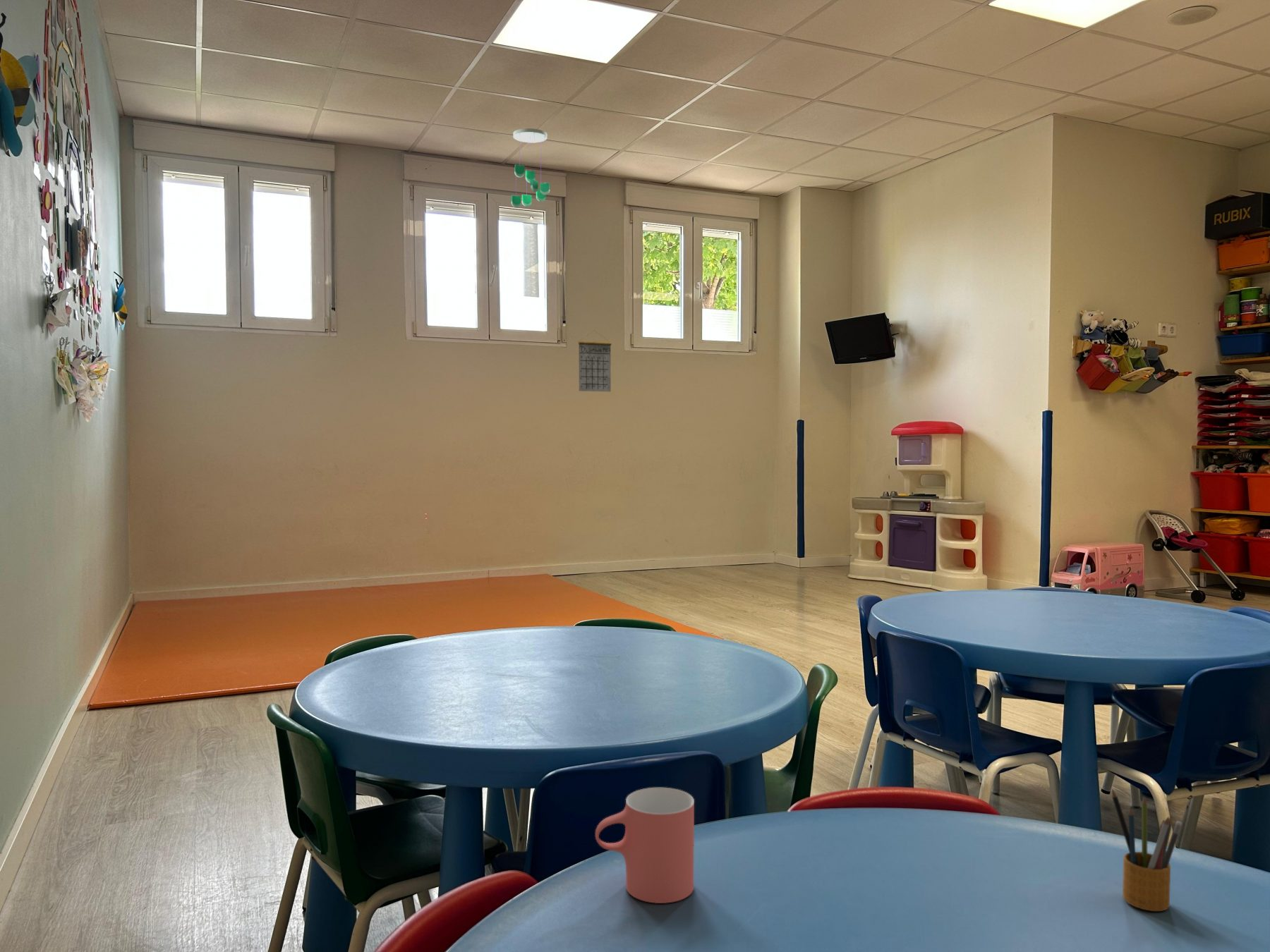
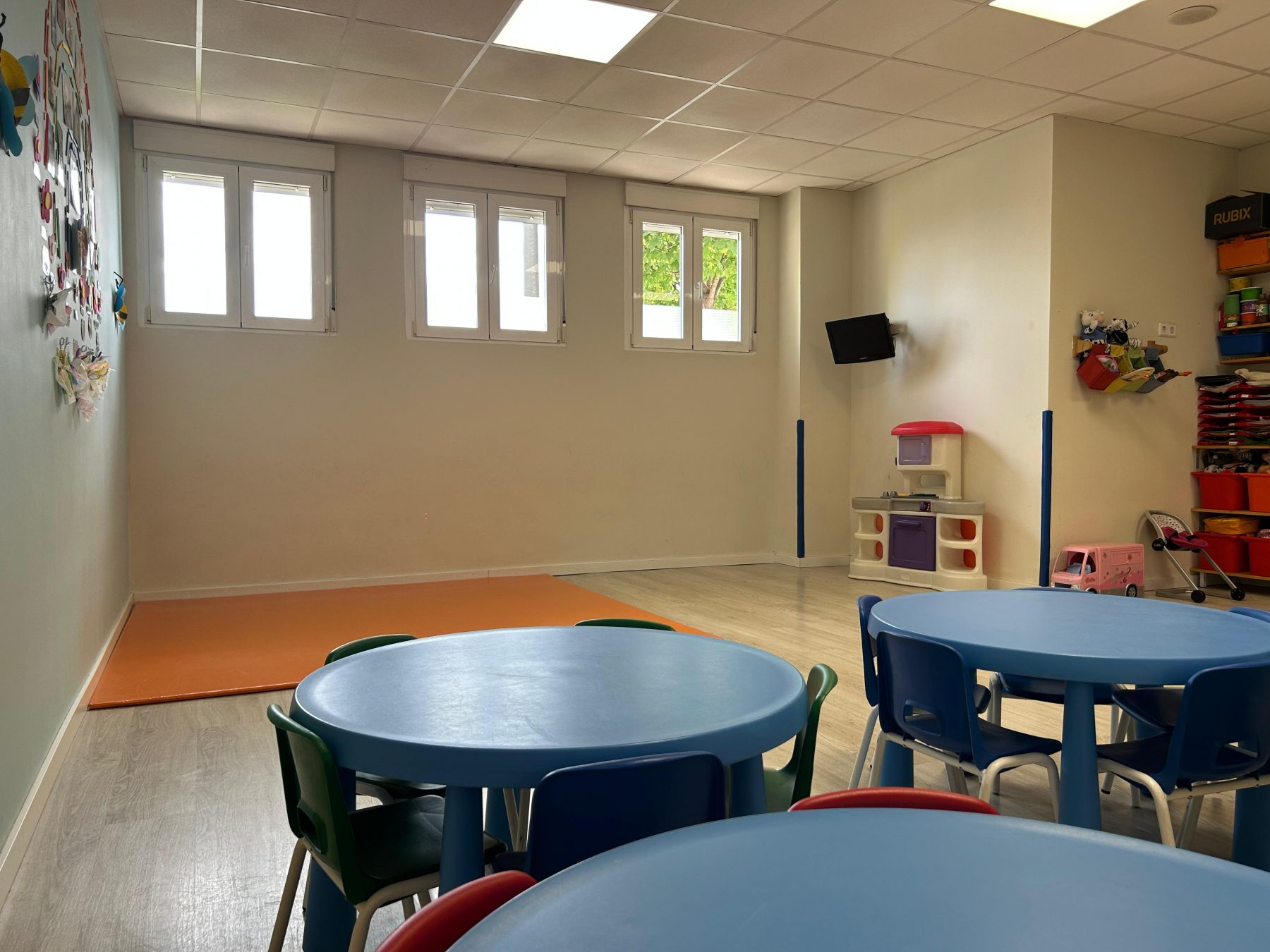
- cup [595,787,695,904]
- calendar [578,329,612,392]
- pencil box [1111,788,1183,912]
- ceiling mobile [511,128,550,209]
